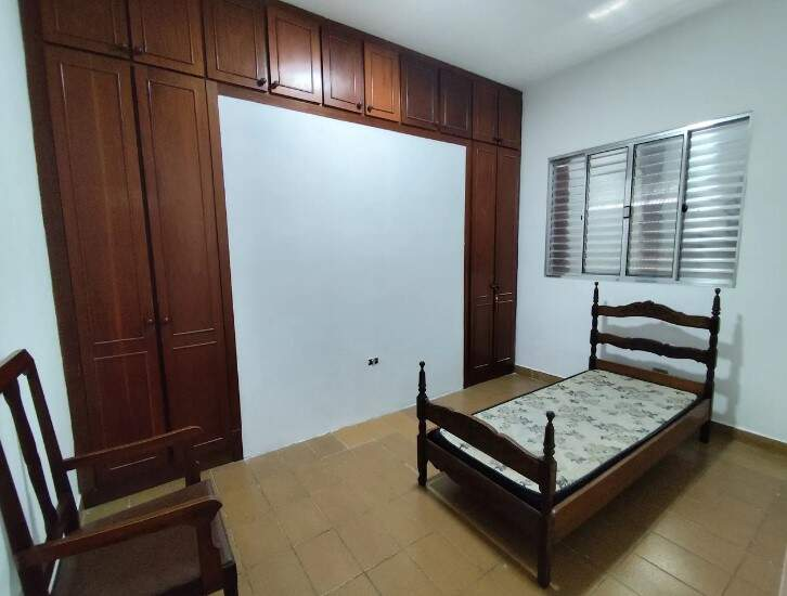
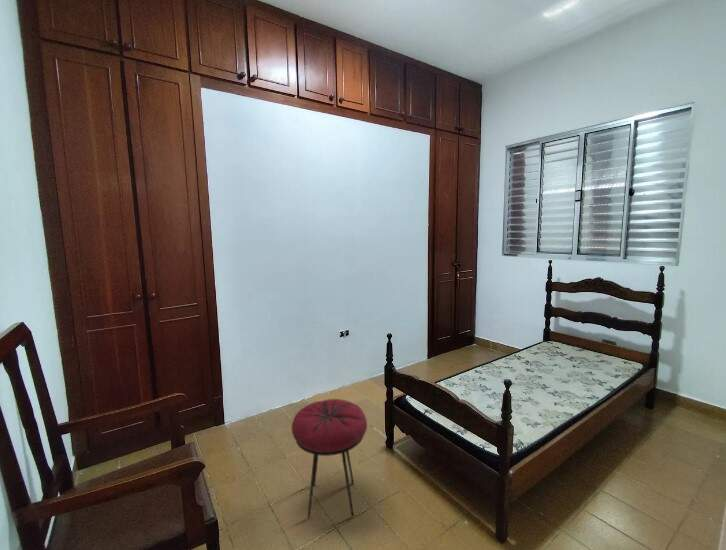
+ stool [291,398,368,519]
